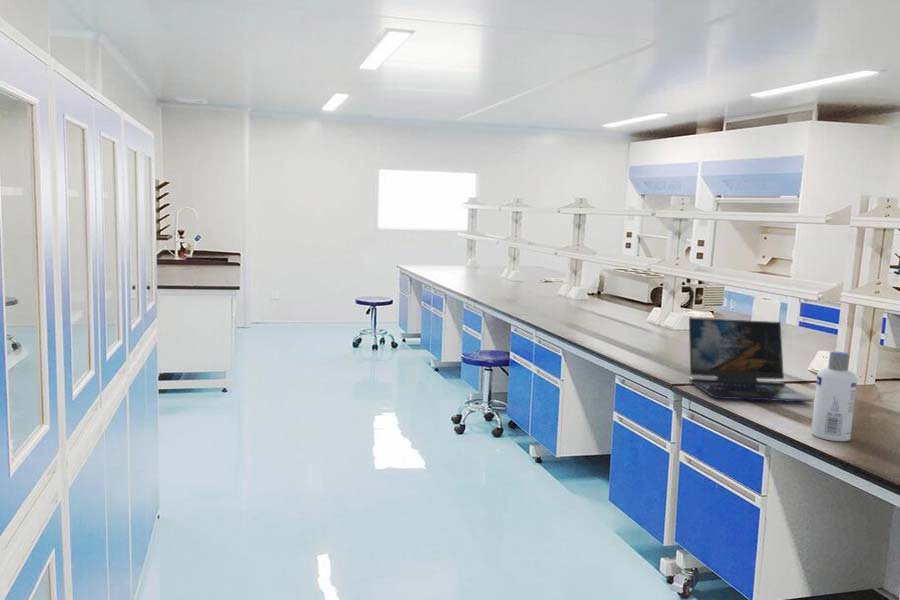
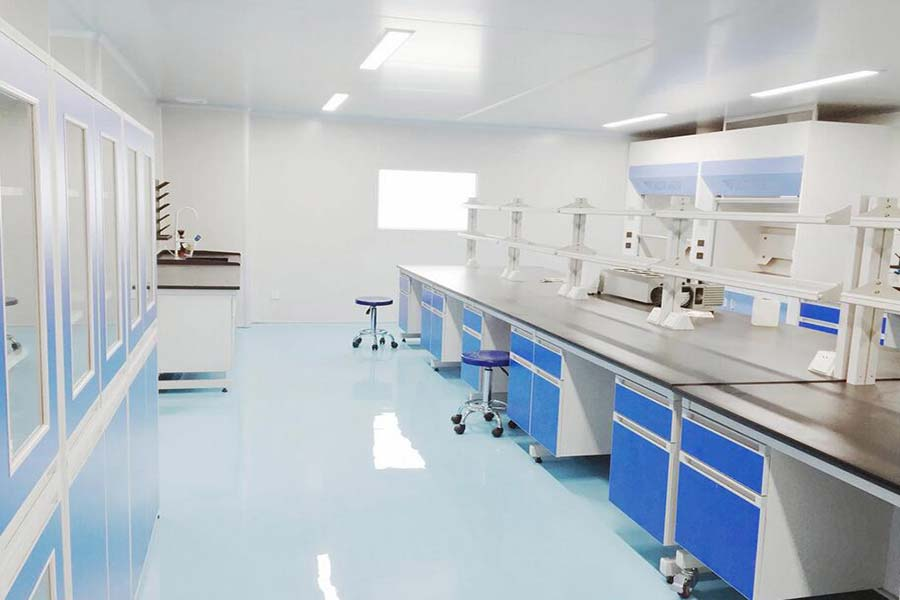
- screw cap bottle [810,351,858,442]
- laptop [688,317,815,403]
